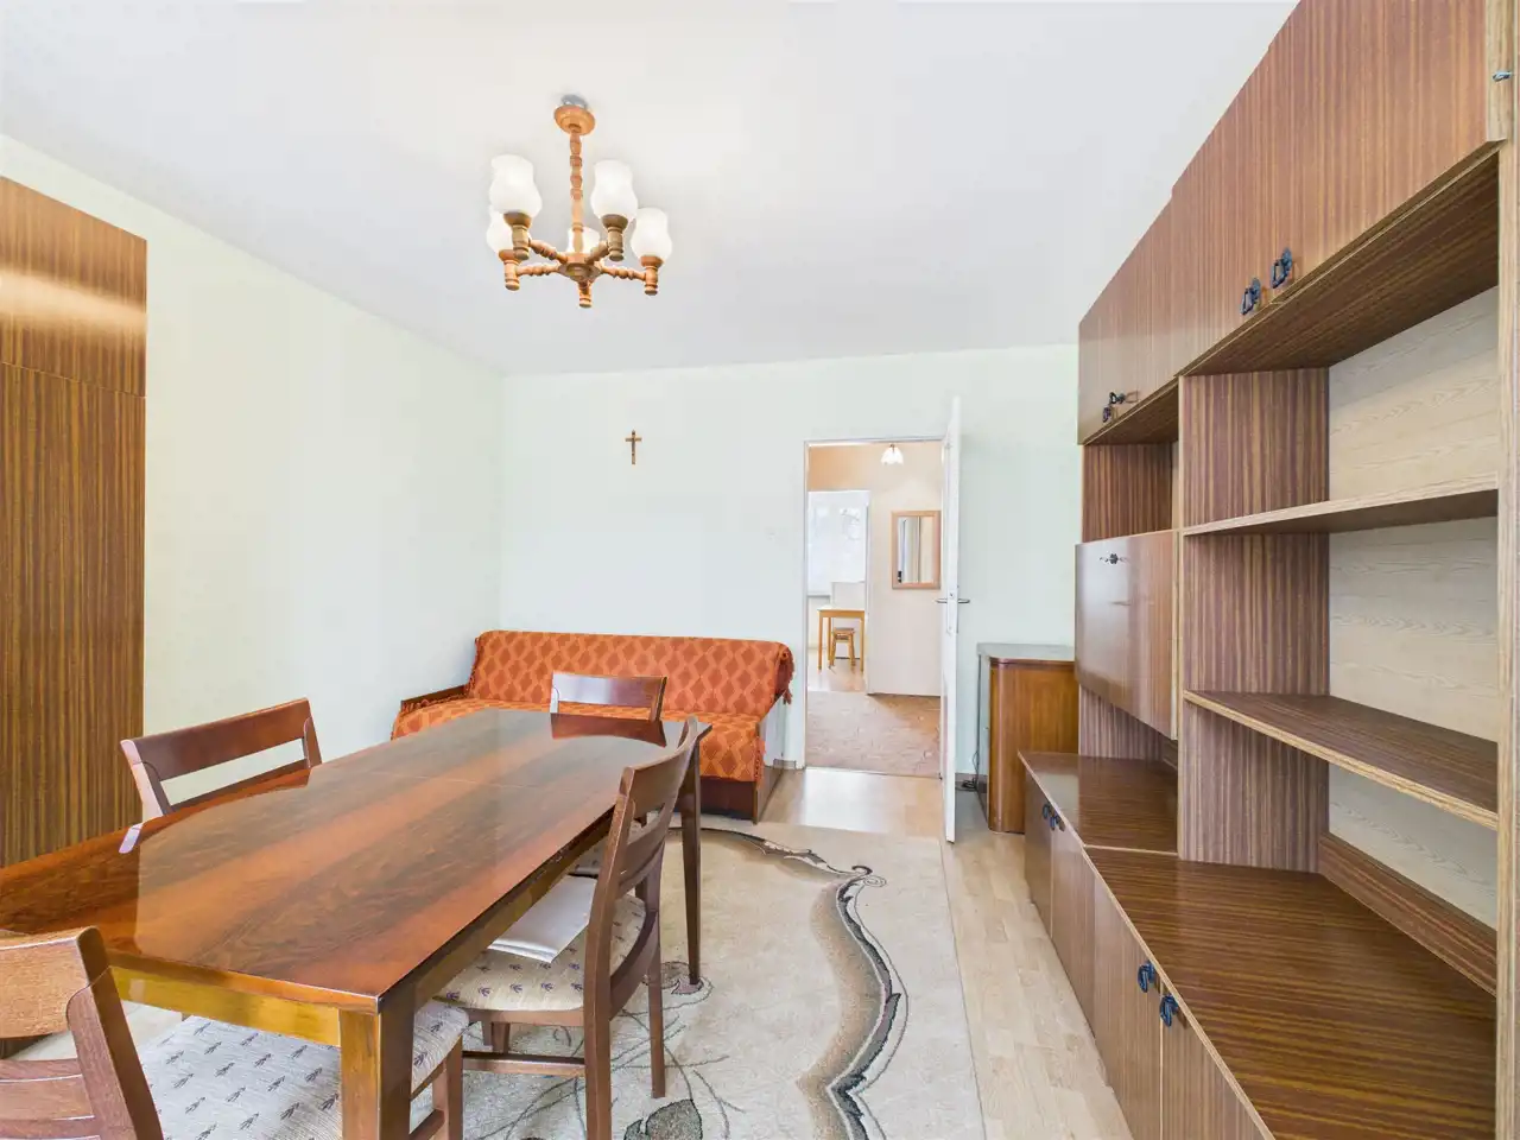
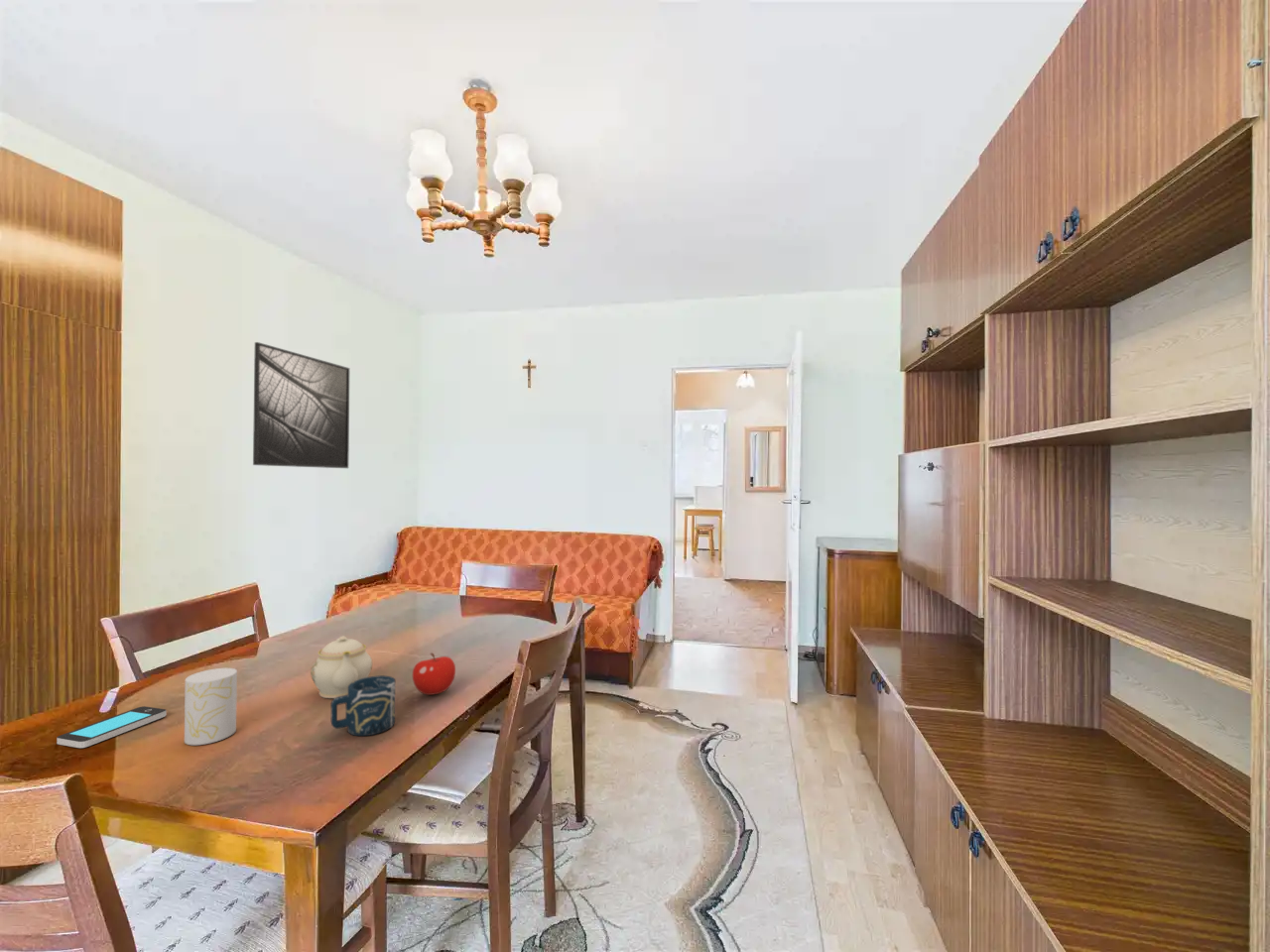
+ cup [330,674,396,737]
+ fruit [412,652,456,696]
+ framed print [252,341,350,469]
+ teapot [310,636,373,699]
+ smartphone [56,705,167,749]
+ cup [184,667,238,746]
